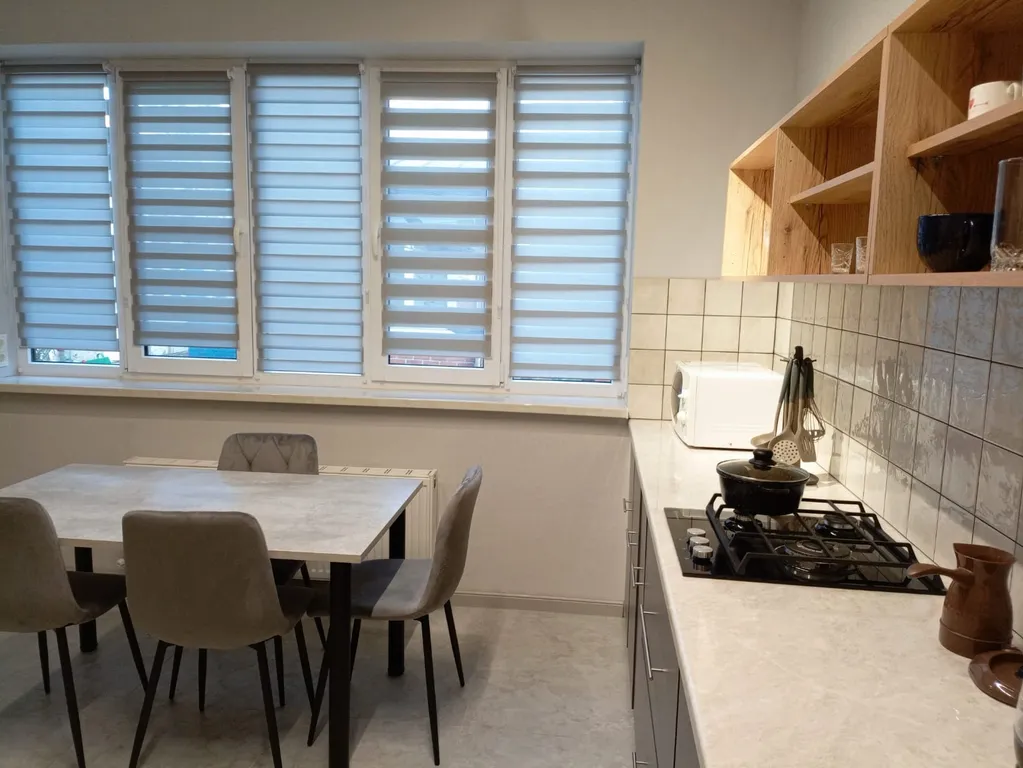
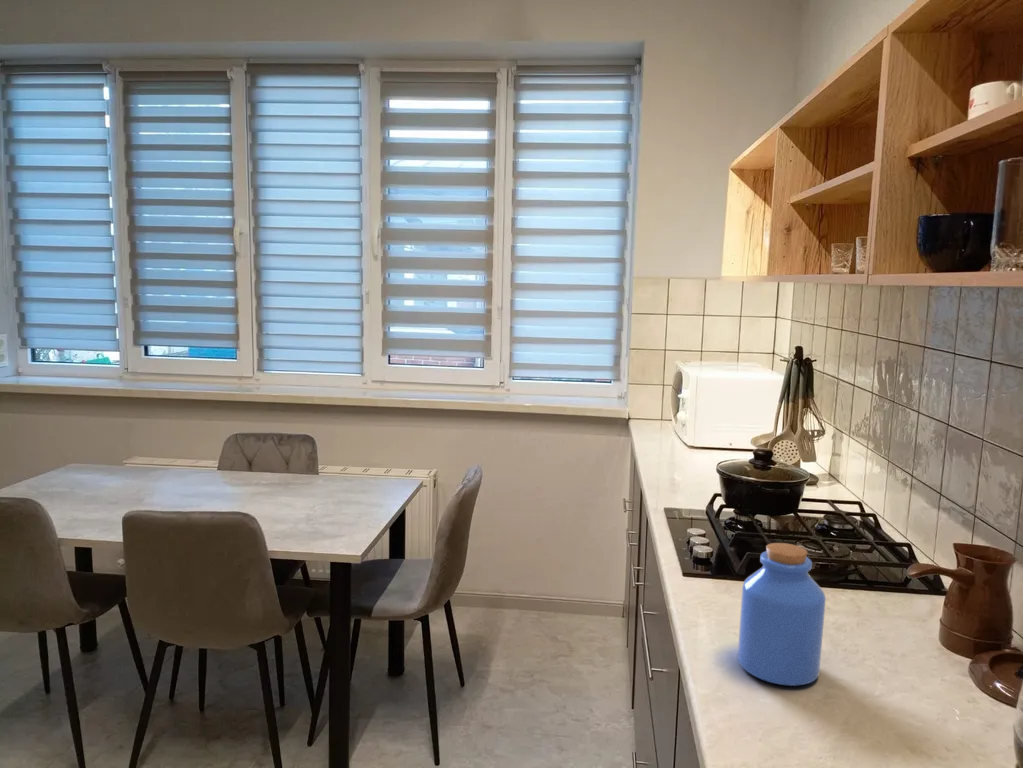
+ jar [737,542,827,687]
